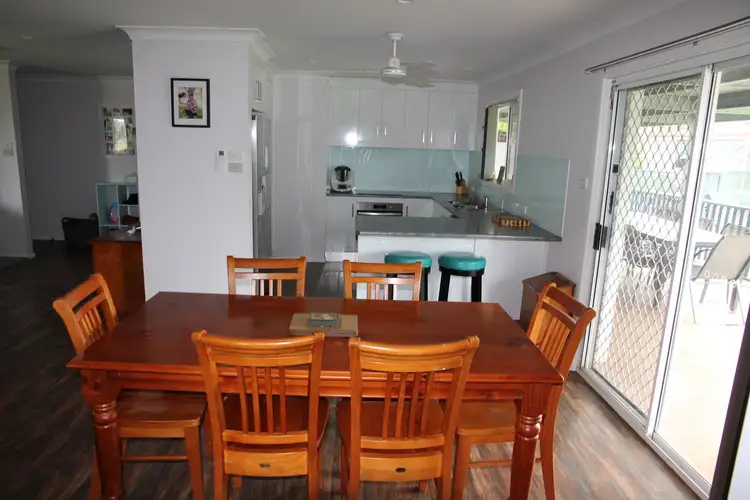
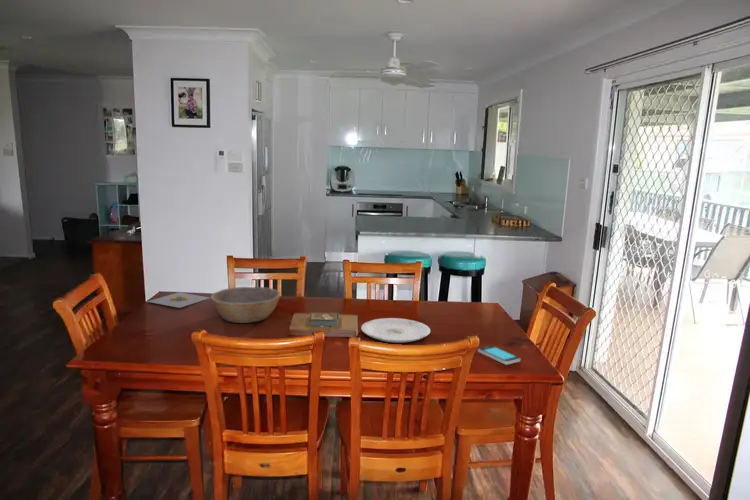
+ plate [360,317,431,344]
+ banana [146,291,210,309]
+ bowl [210,286,282,324]
+ smartphone [477,344,521,366]
